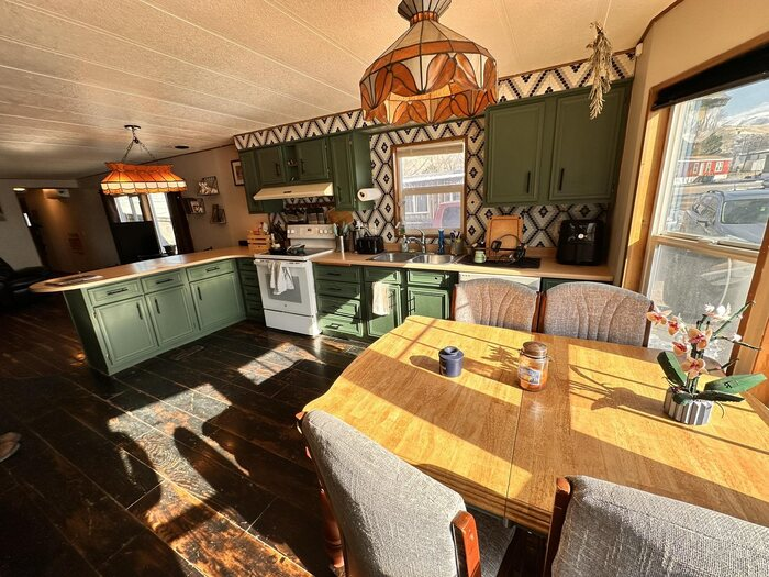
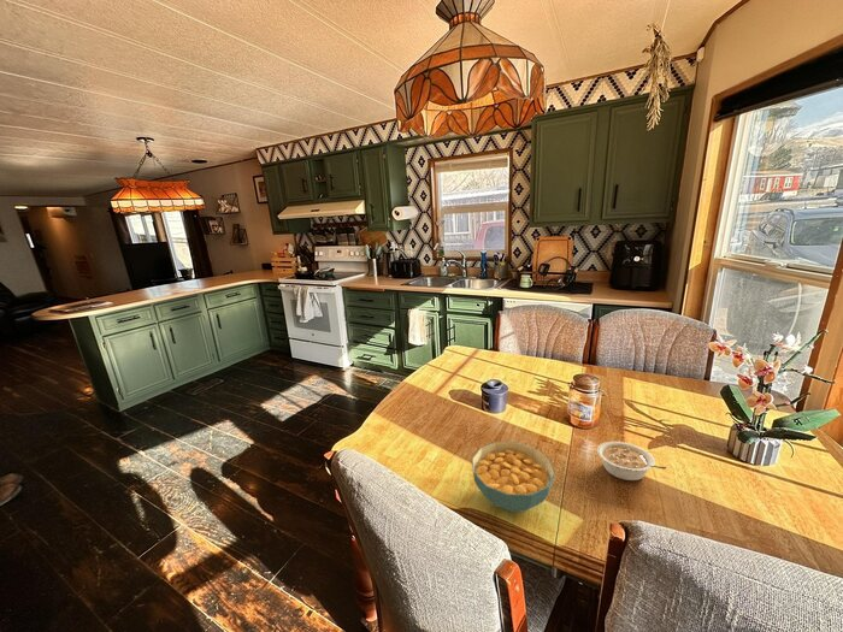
+ legume [596,441,667,482]
+ cereal bowl [471,441,556,513]
